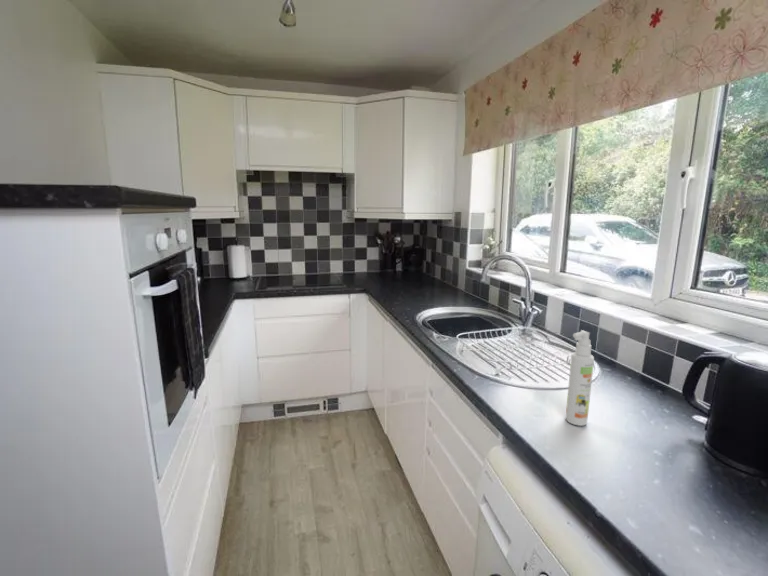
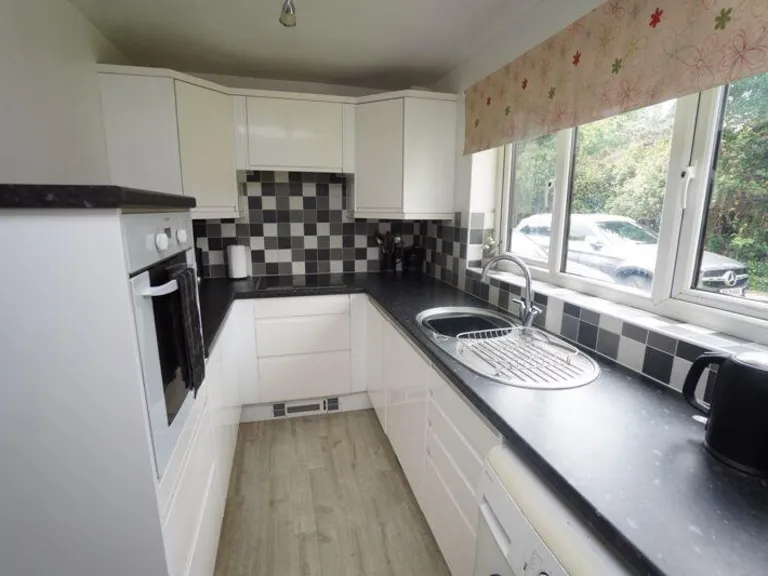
- spray bottle [565,329,595,427]
